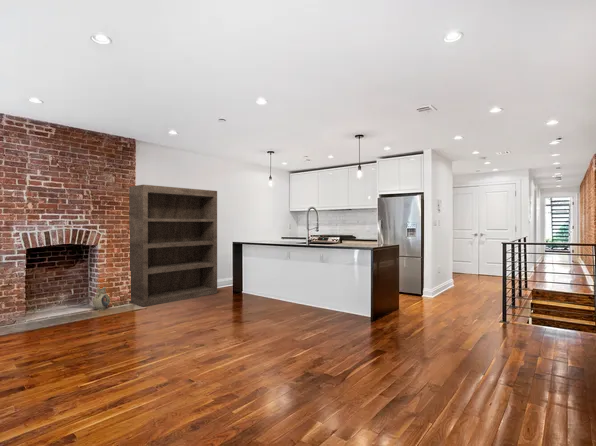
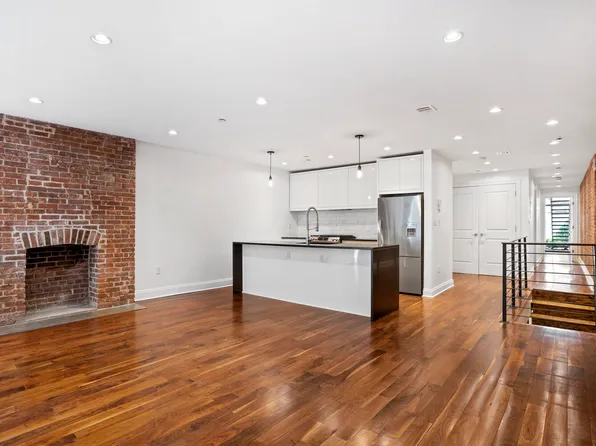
- vase [92,286,111,311]
- bookshelf [128,184,218,308]
